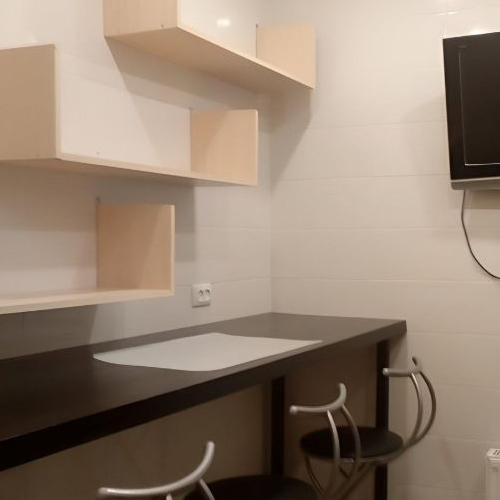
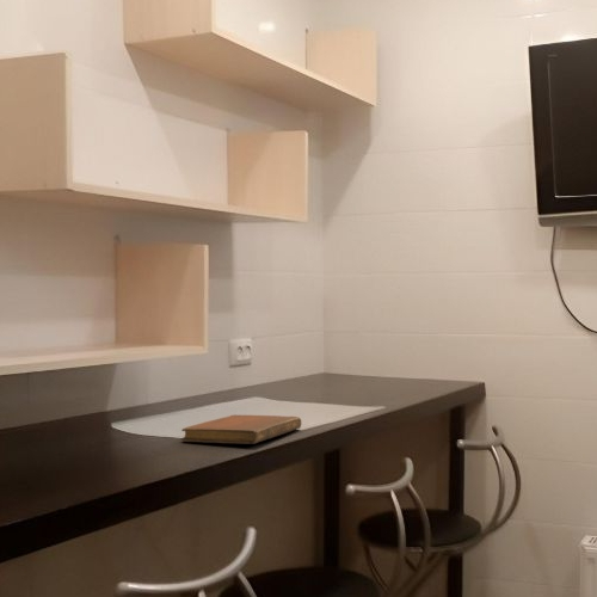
+ notebook [180,414,302,445]
